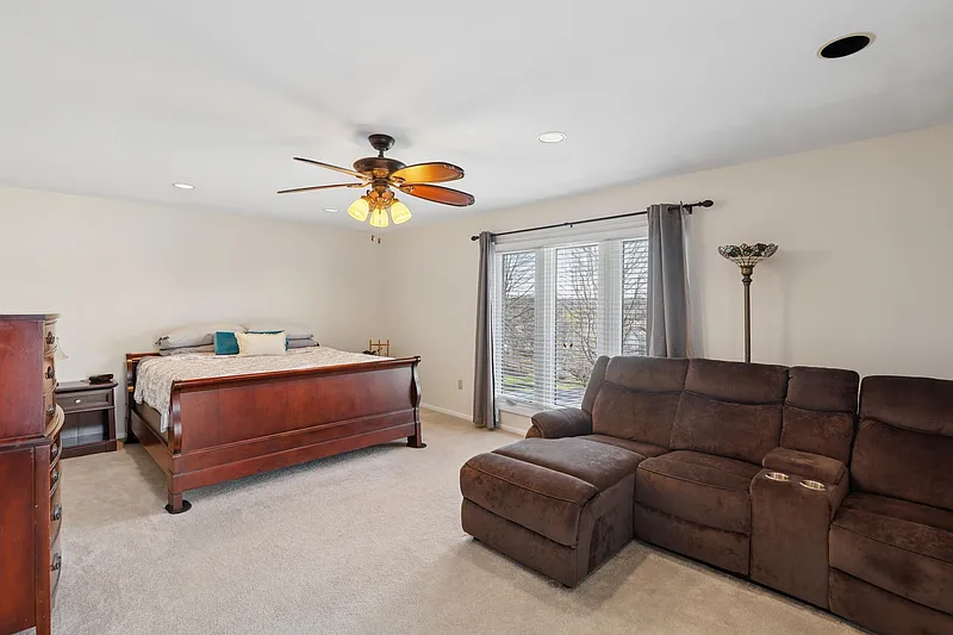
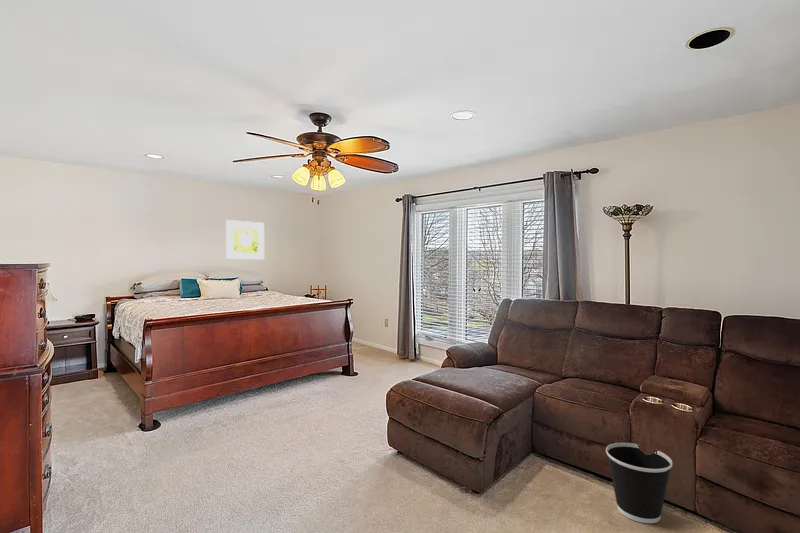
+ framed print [226,219,265,260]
+ wastebasket [605,442,673,524]
